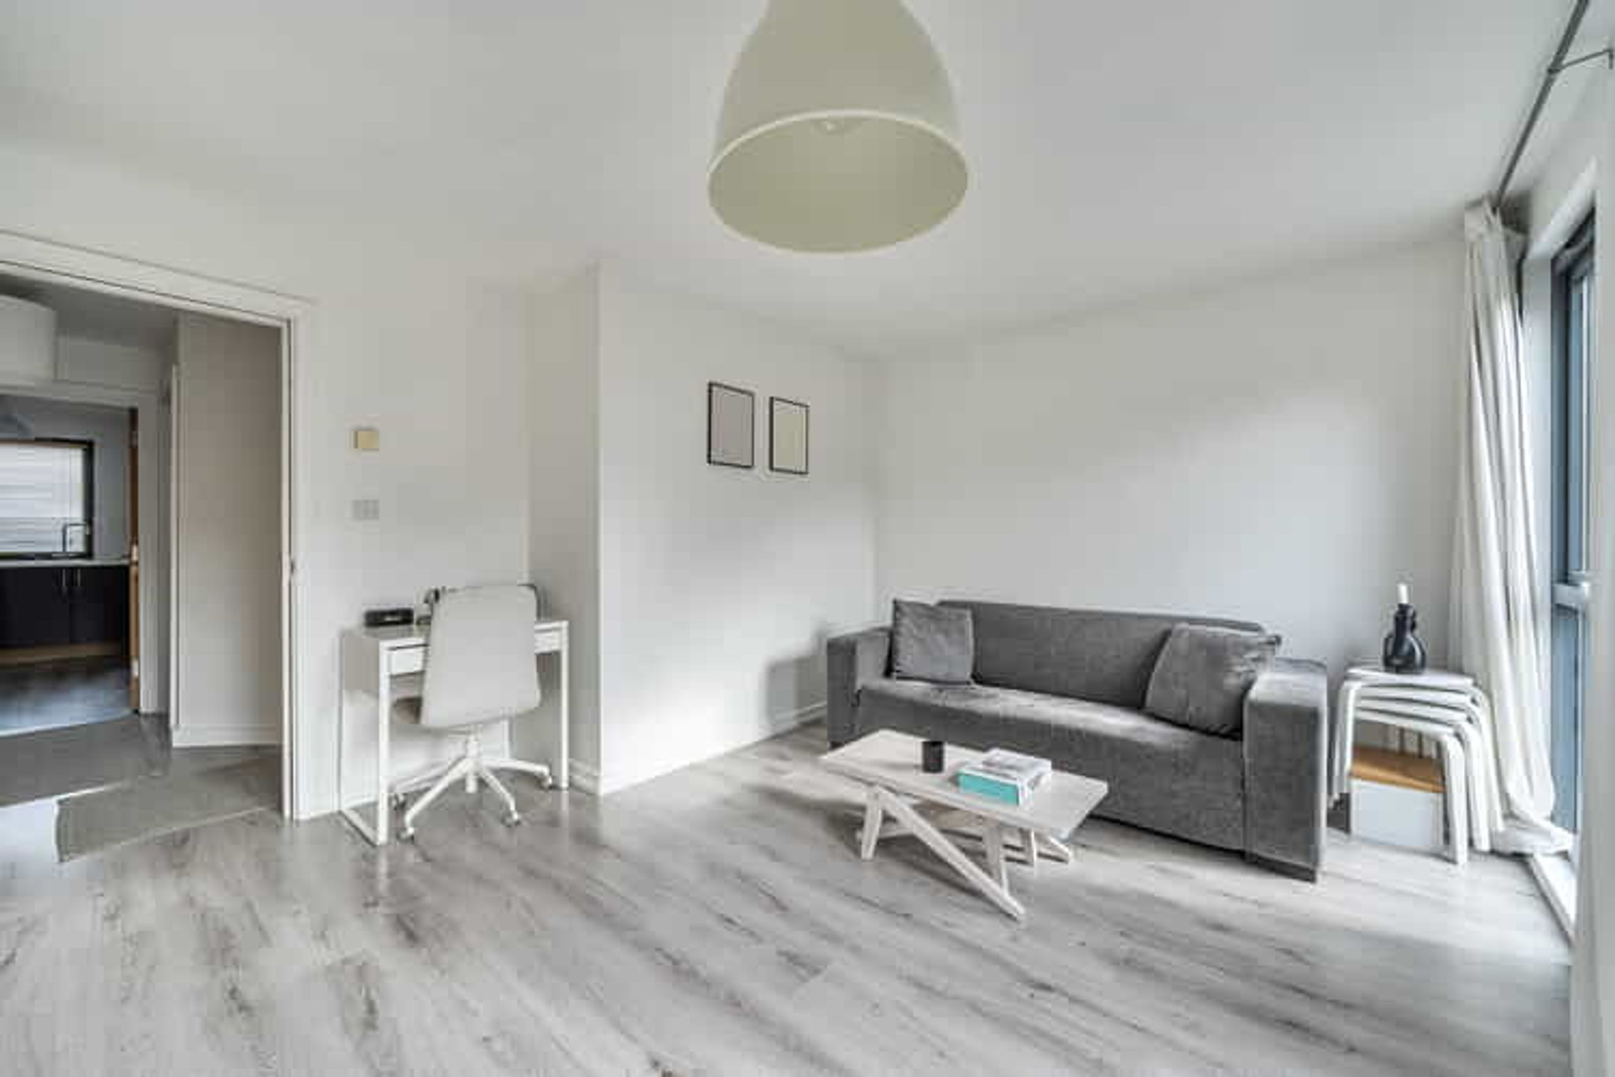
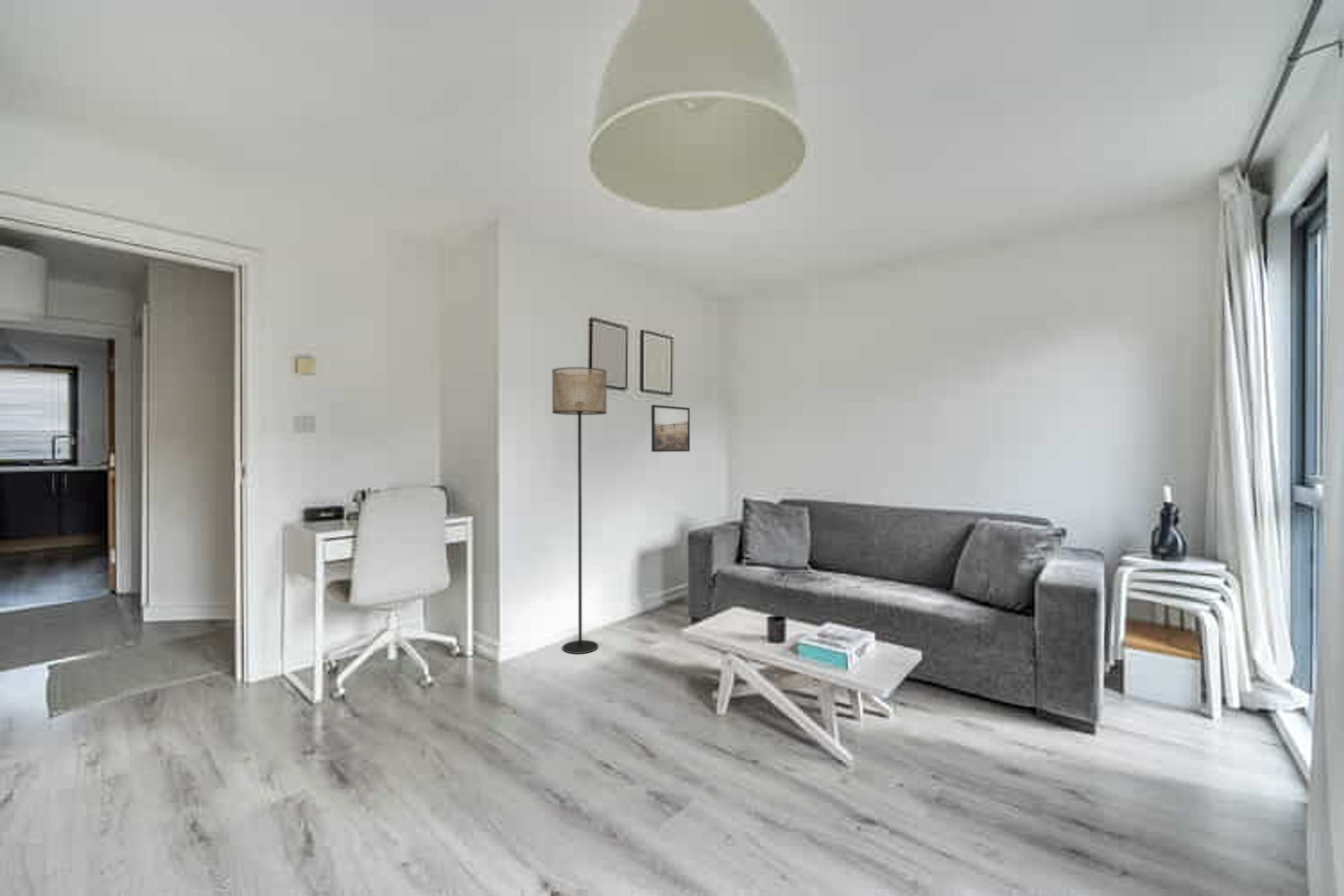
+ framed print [651,404,690,453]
+ floor lamp [551,367,607,654]
